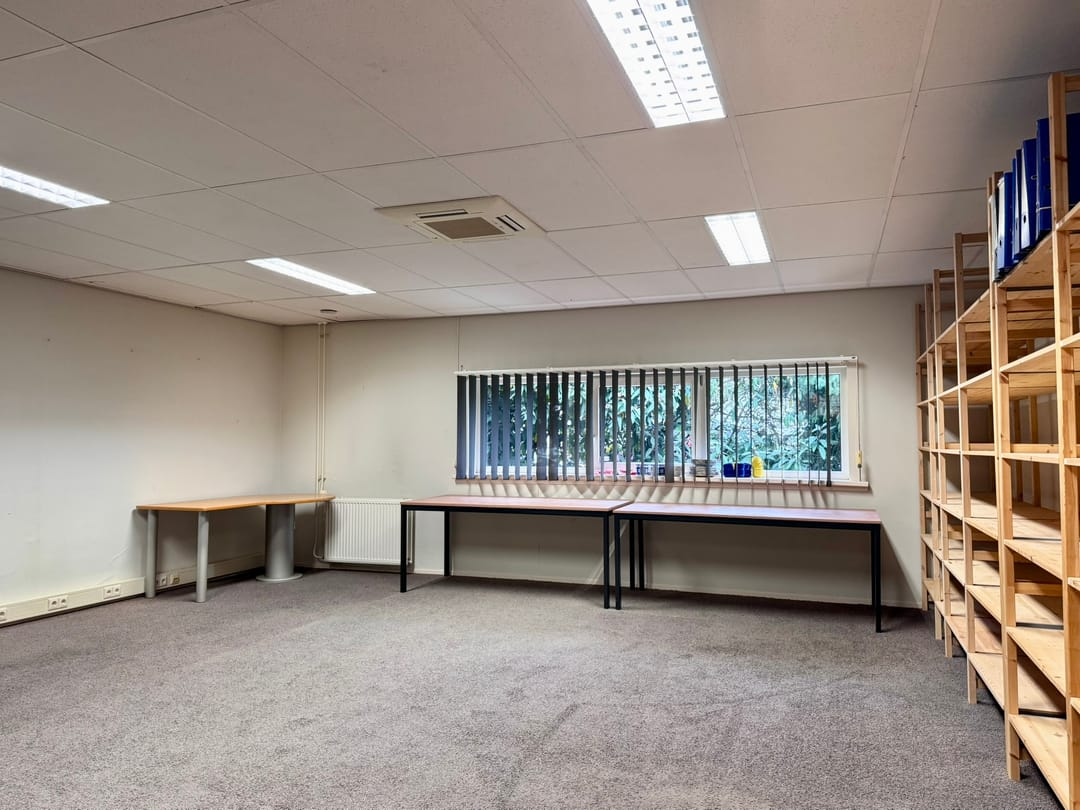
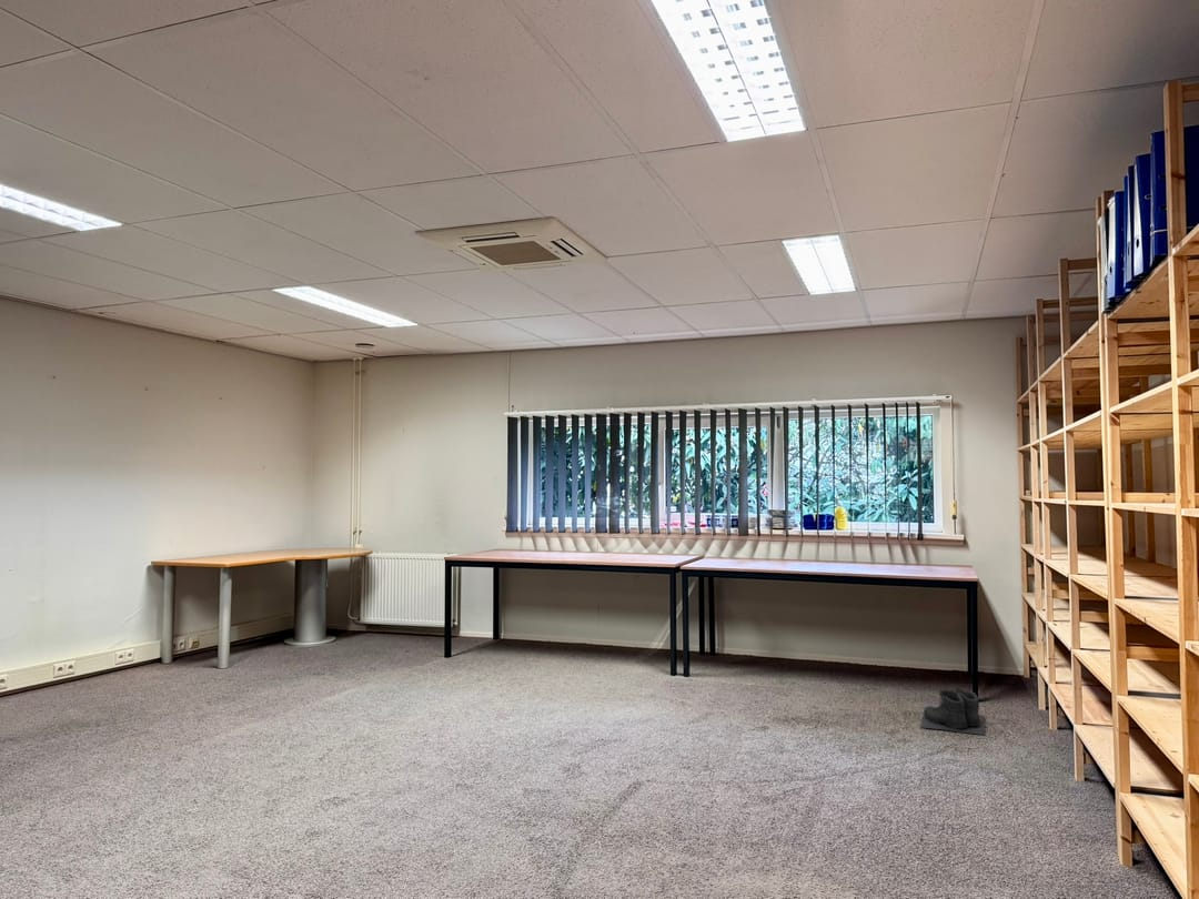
+ boots [919,685,986,736]
